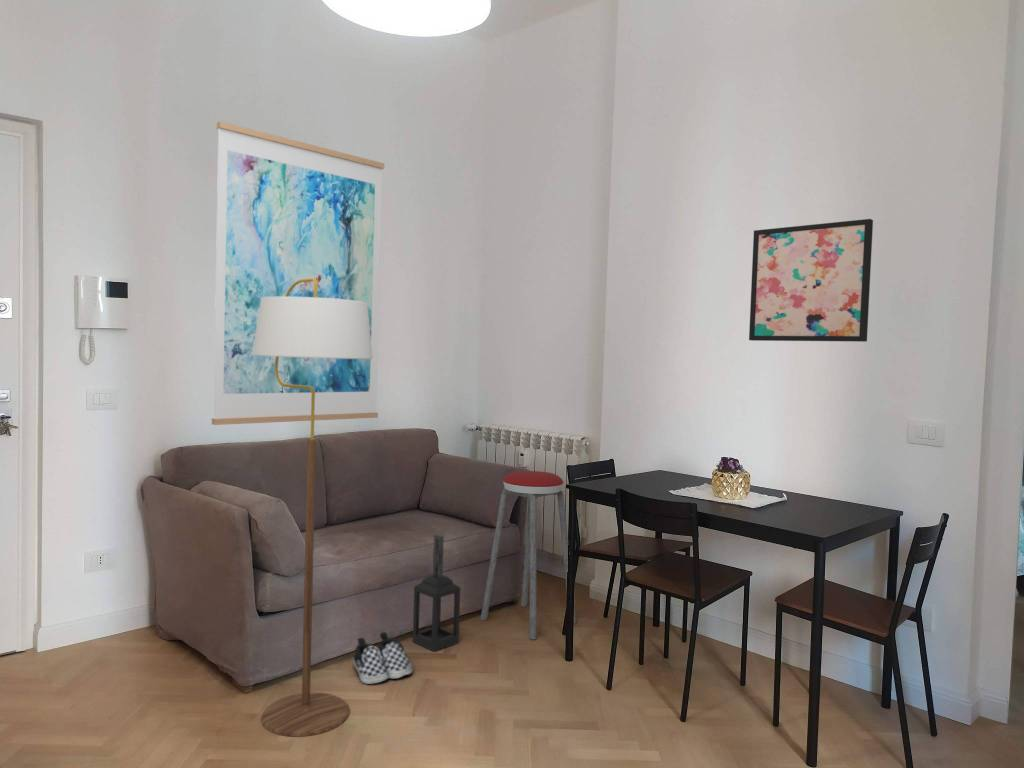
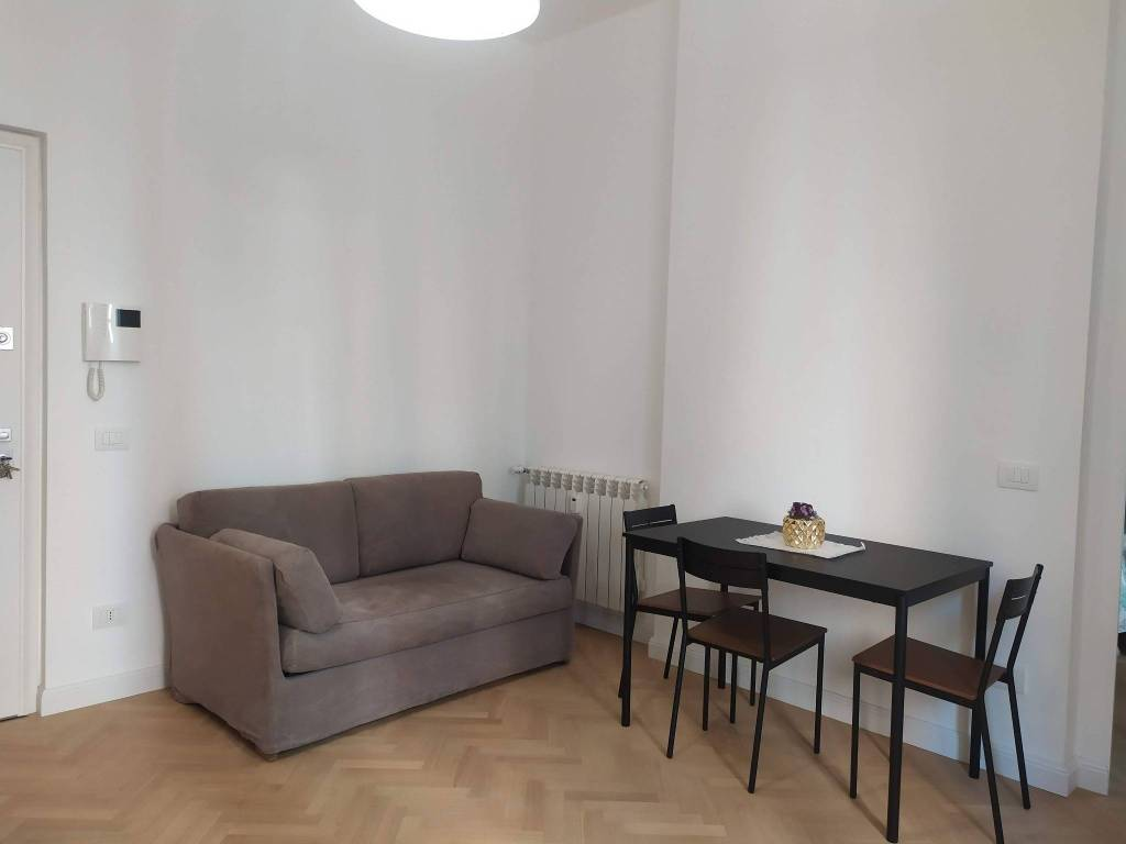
- floor lamp [253,278,373,738]
- lantern [412,533,461,653]
- wall art [748,218,874,343]
- music stool [480,470,577,640]
- wall art [211,120,385,426]
- shoe [352,631,414,685]
